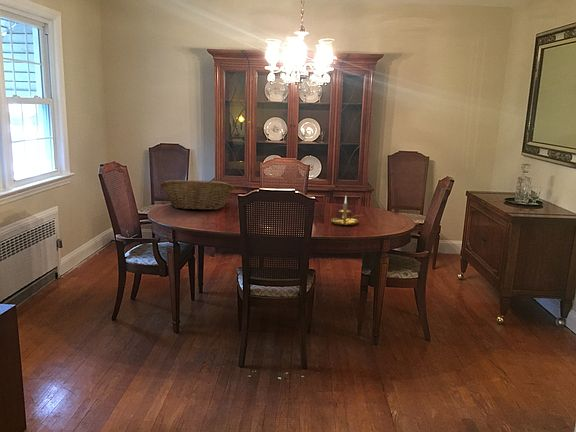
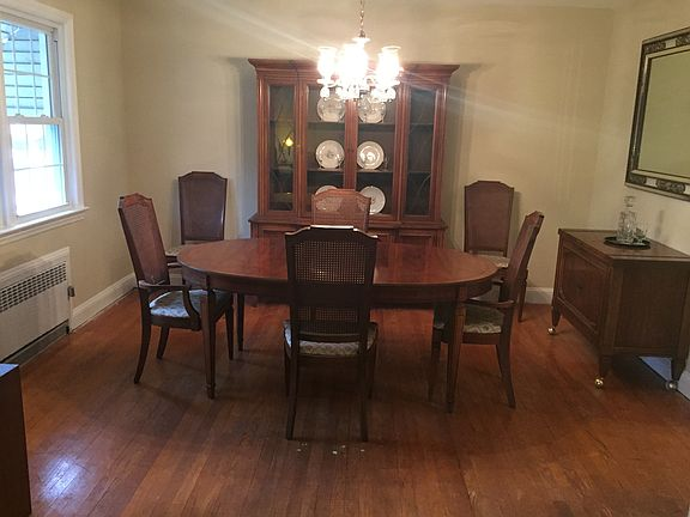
- fruit basket [160,179,235,211]
- candle holder [330,196,364,226]
